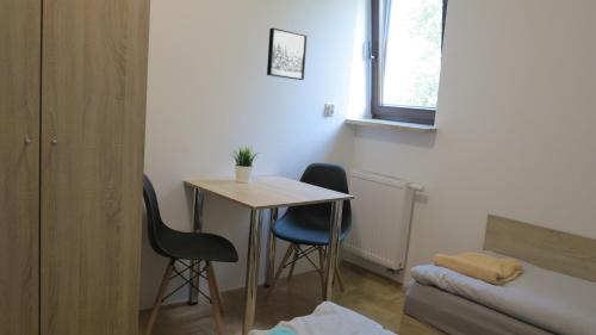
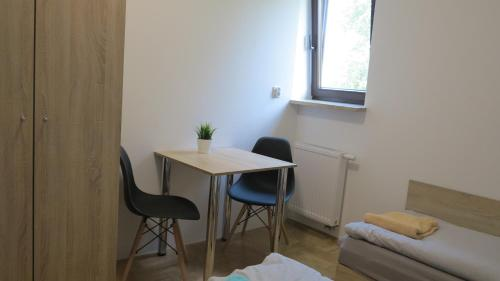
- wall art [266,26,308,81]
